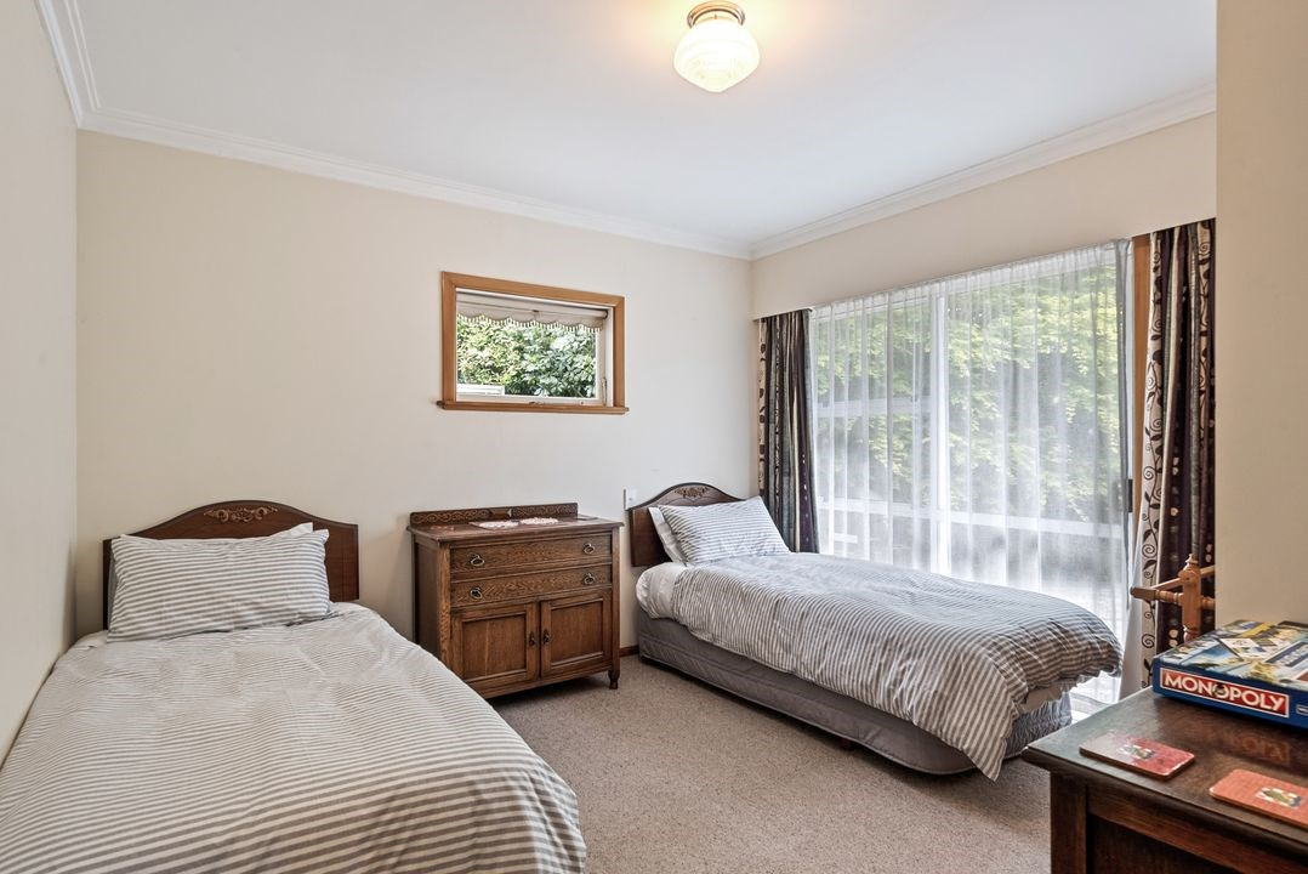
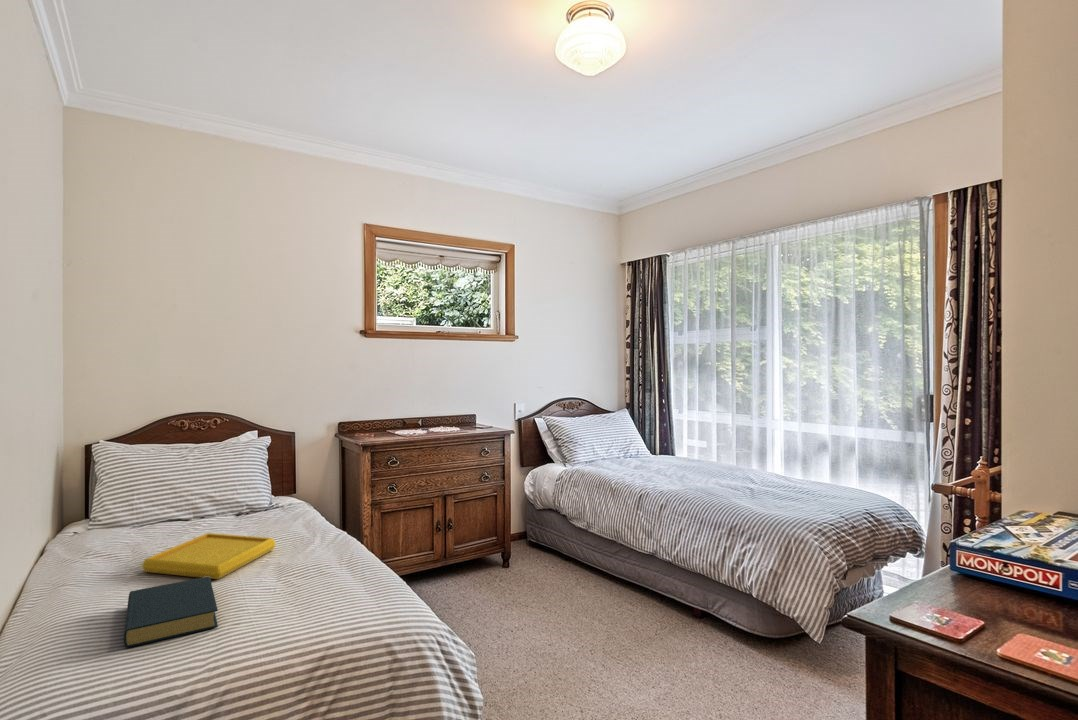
+ hardback book [123,577,219,648]
+ serving tray [141,532,277,580]
